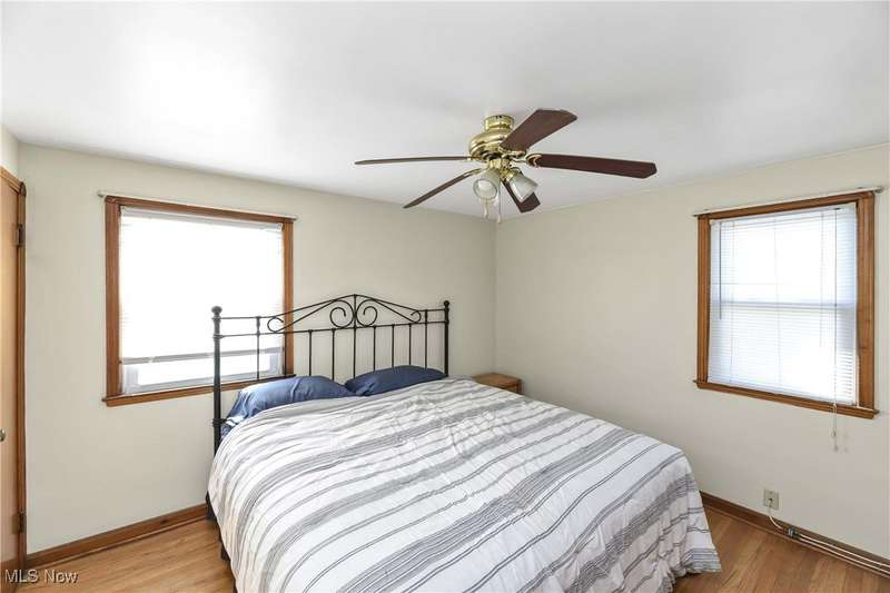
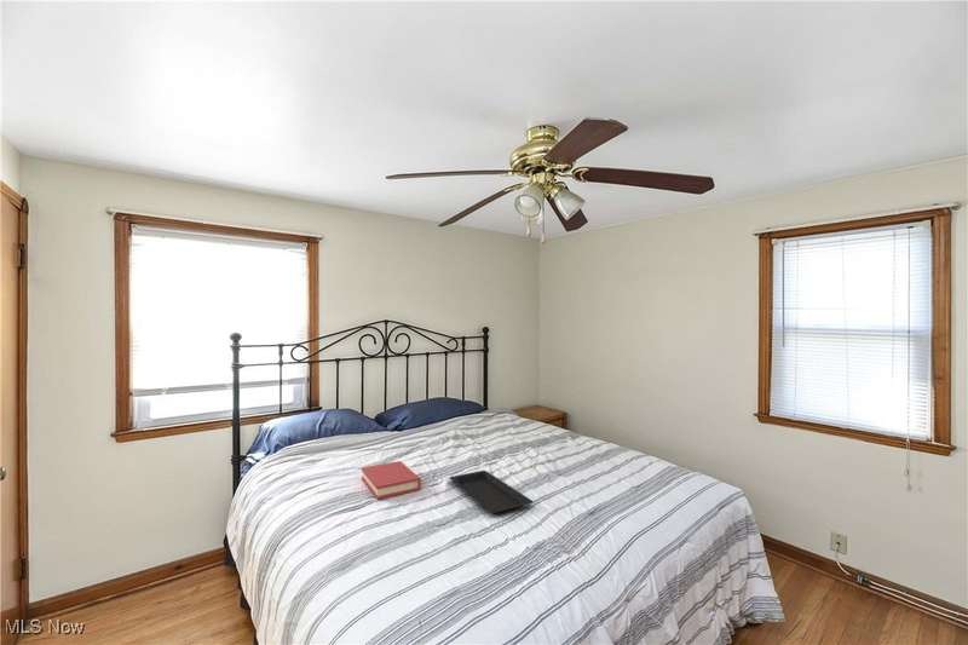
+ serving tray [449,470,534,514]
+ hardback book [361,460,422,500]
